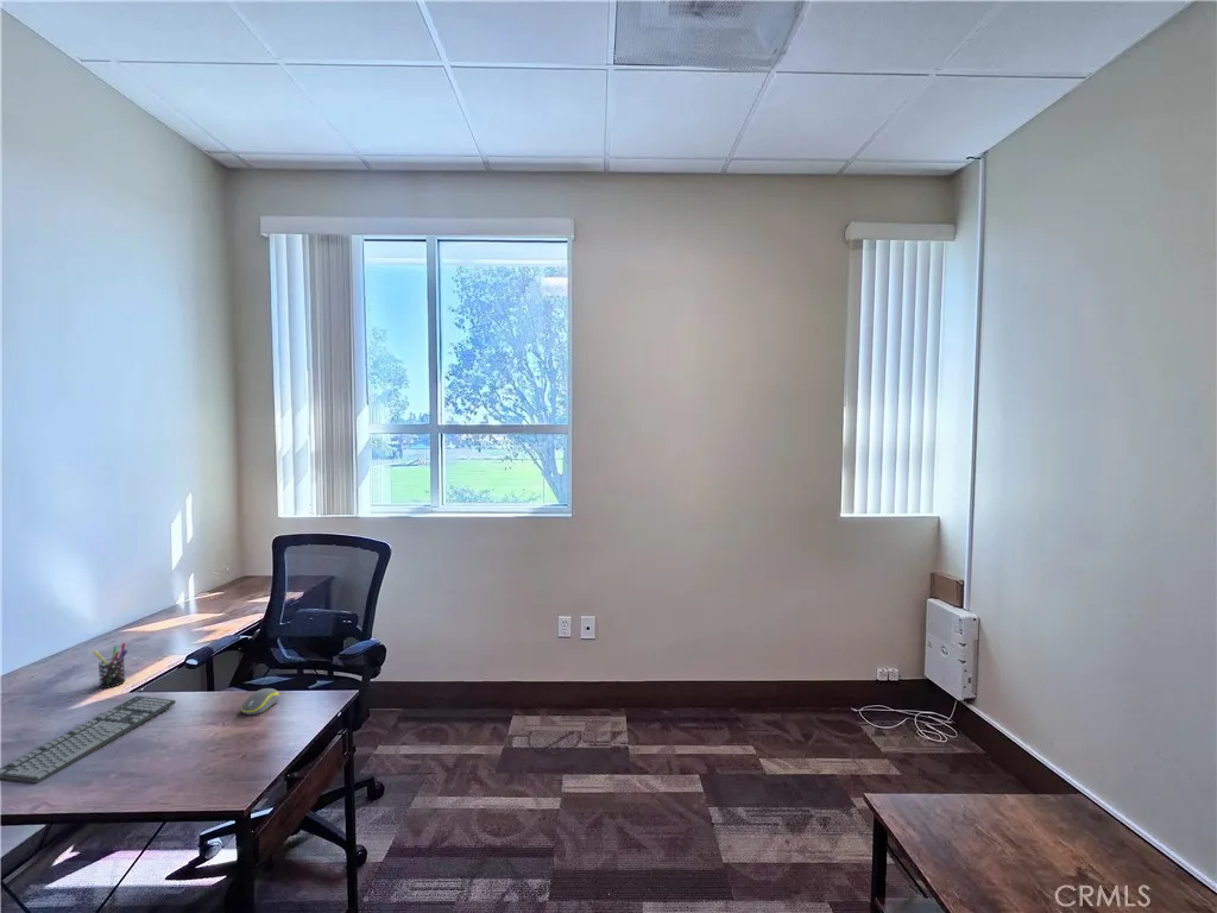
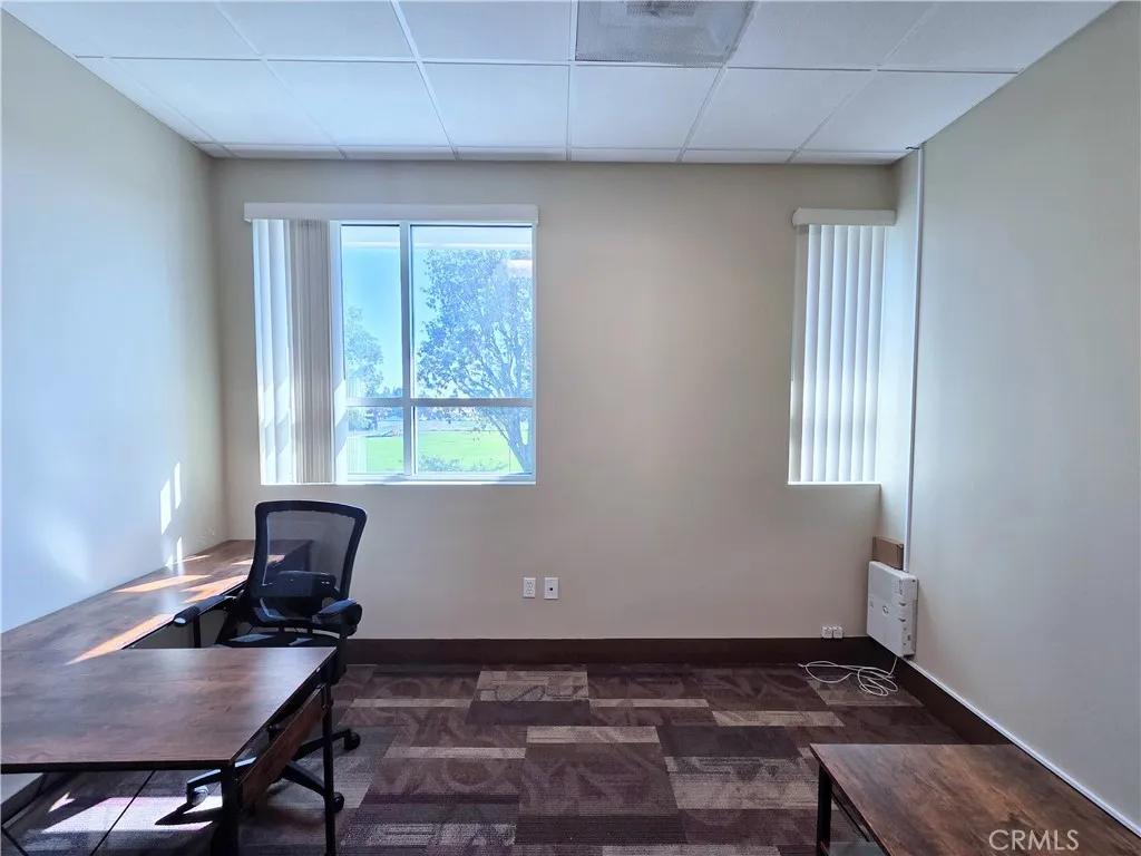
- keyboard [0,695,177,785]
- pen holder [92,642,128,690]
- computer mouse [240,687,280,716]
